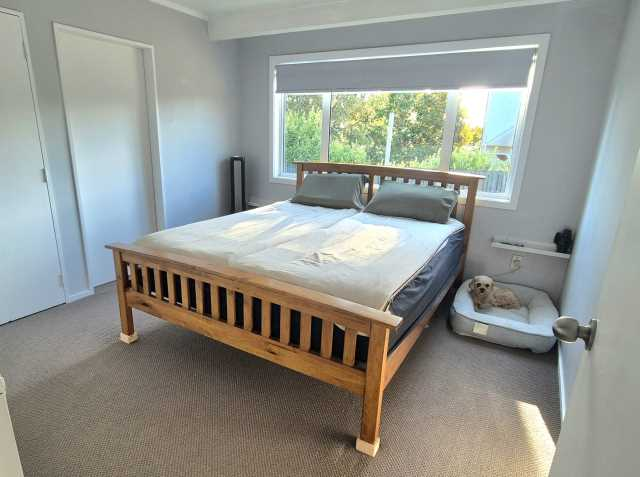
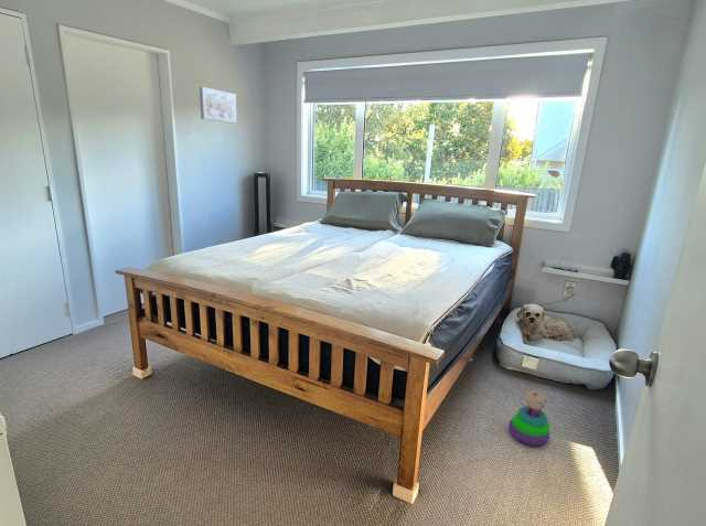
+ stacking toy [507,389,552,447]
+ wall art [199,86,237,125]
